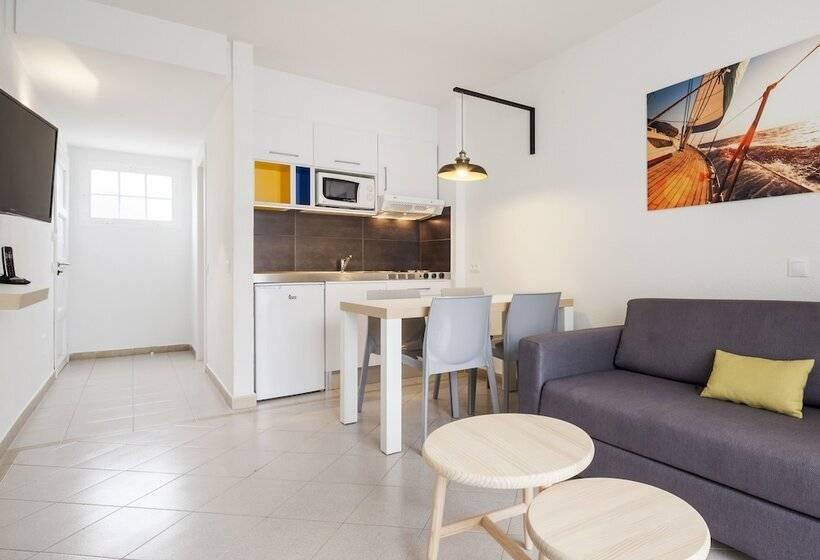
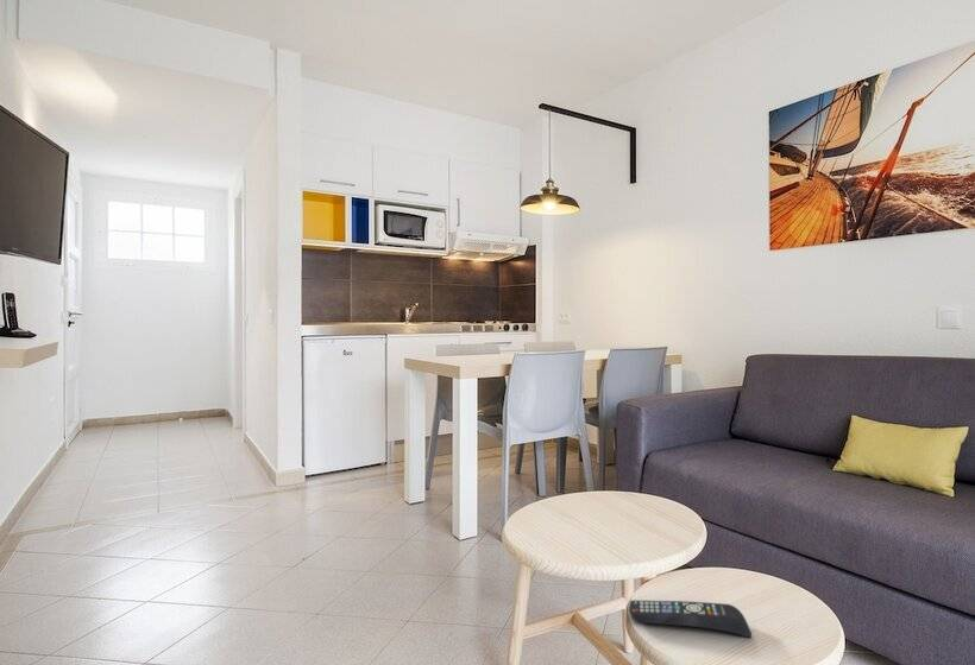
+ remote control [628,600,753,638]
